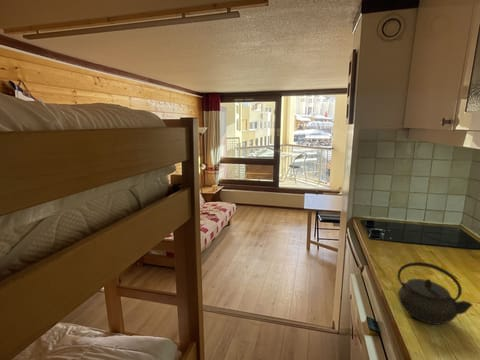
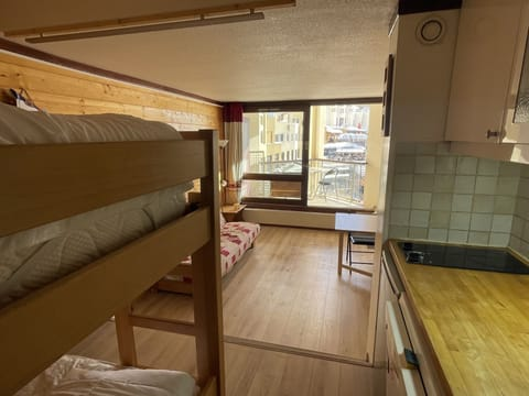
- kettle [397,261,474,326]
